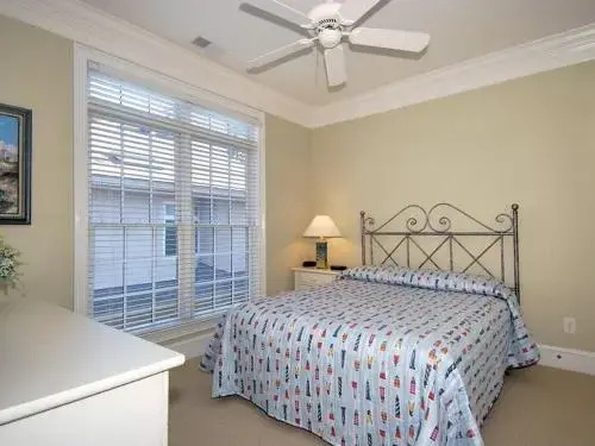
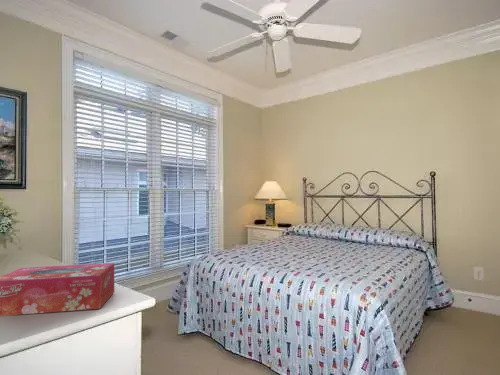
+ tissue box [0,262,115,317]
